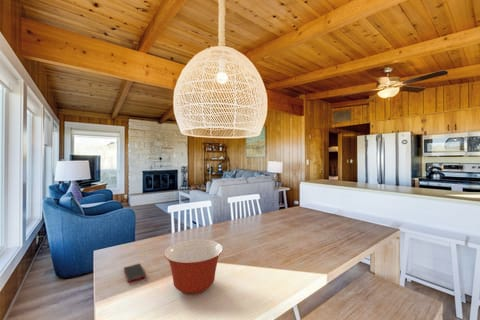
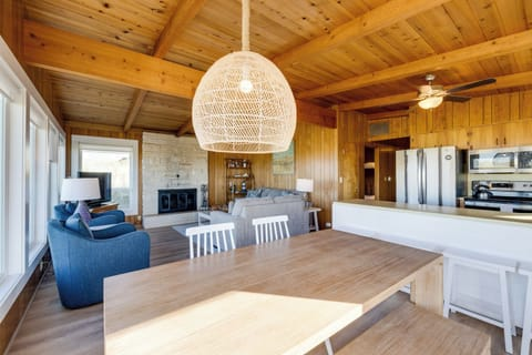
- cell phone [123,263,147,283]
- mixing bowl [163,239,224,296]
